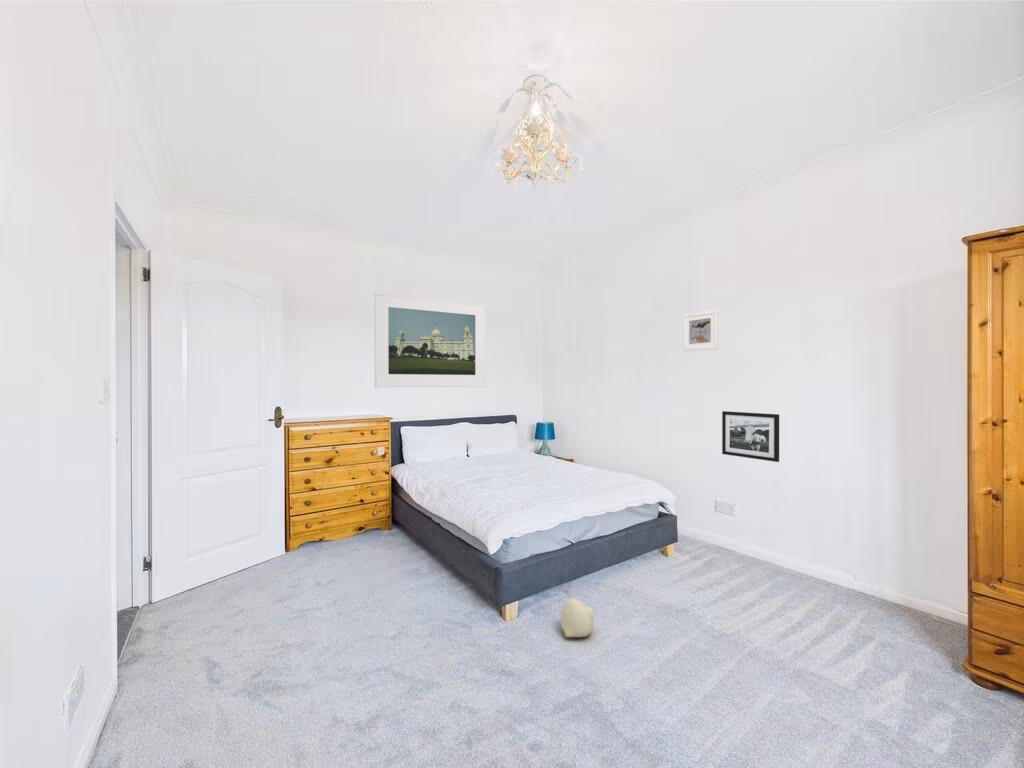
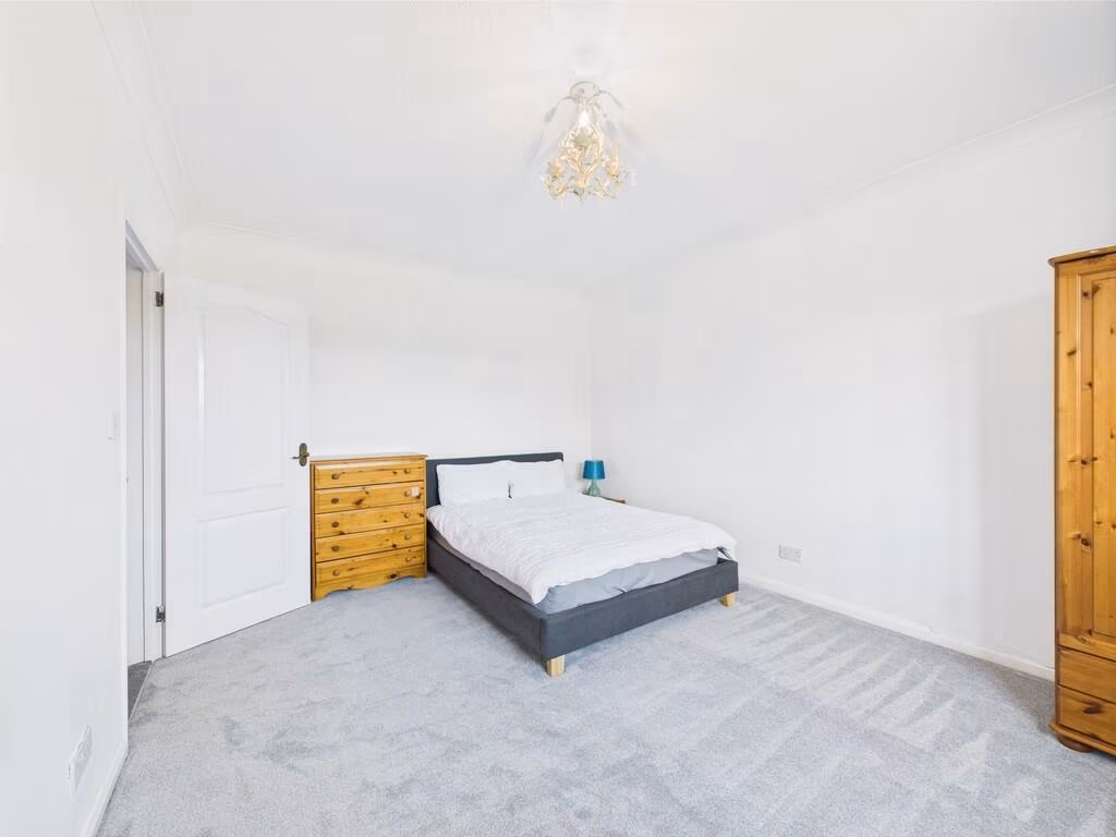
- plush toy [558,588,595,638]
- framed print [374,291,487,388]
- picture frame [721,410,780,463]
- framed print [682,309,720,352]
